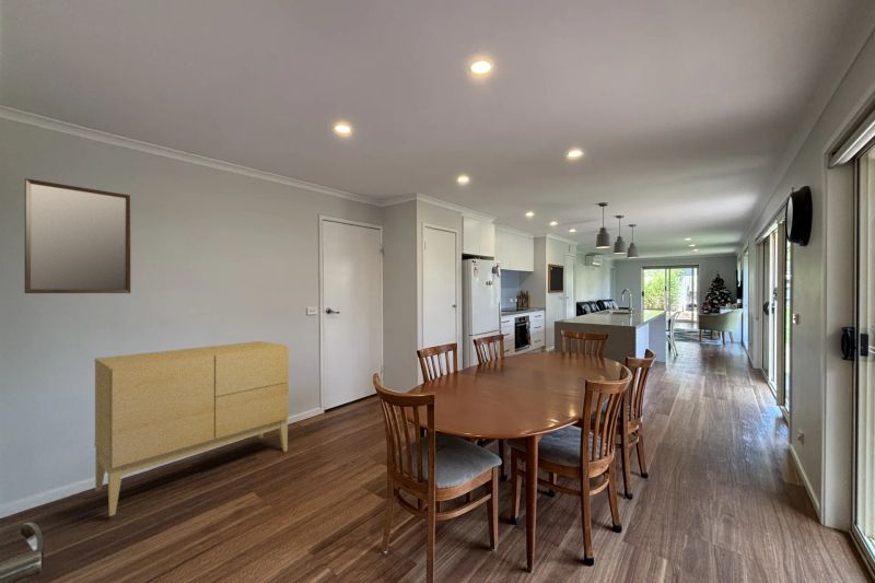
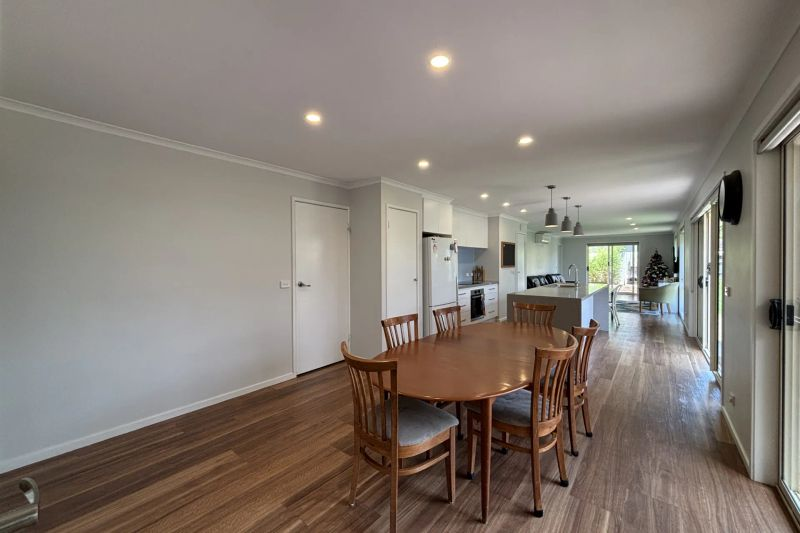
- home mirror [23,177,131,294]
- sideboard [94,340,290,517]
